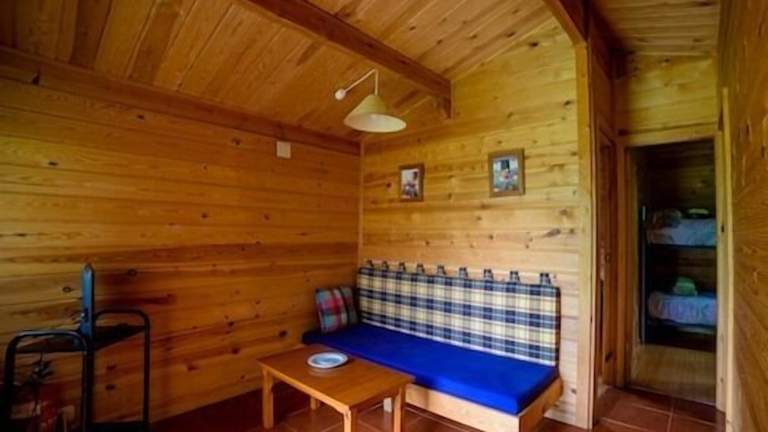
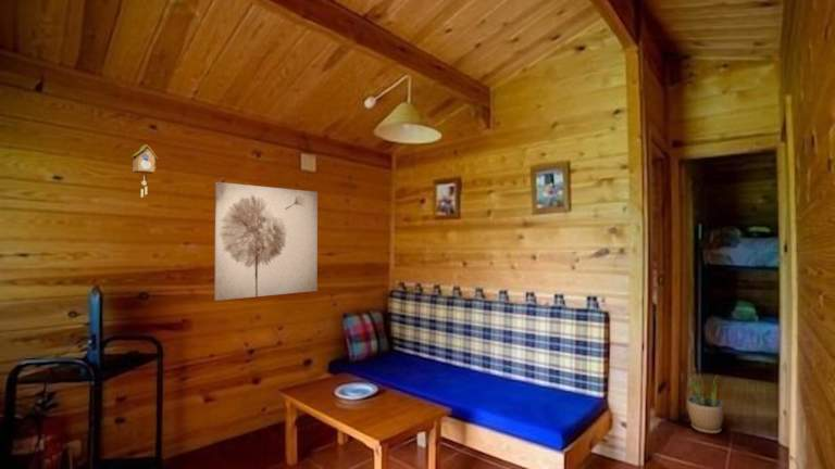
+ potted plant [686,375,725,434]
+ wall art [214,181,319,302]
+ cuckoo clock [130,143,159,199]
